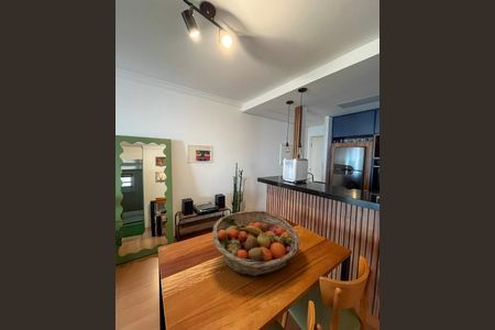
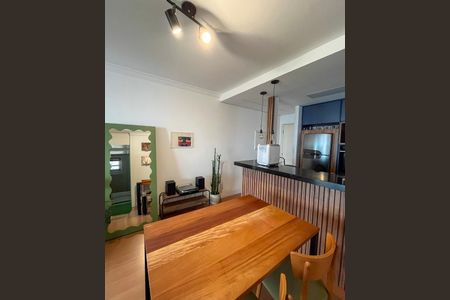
- fruit basket [211,209,301,277]
